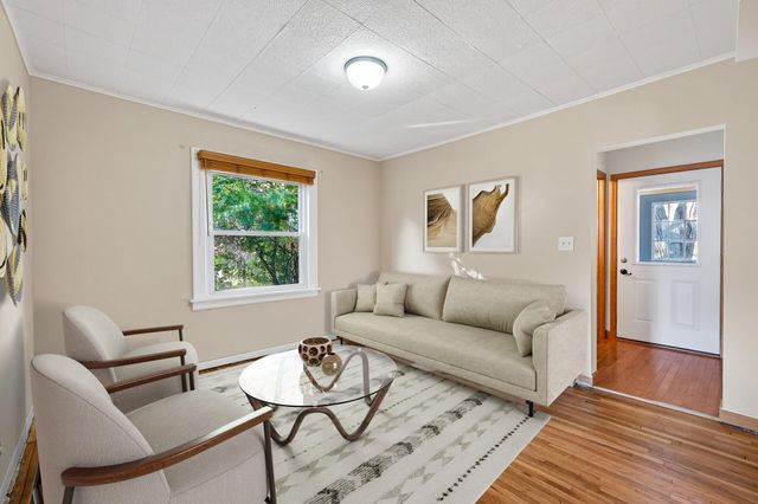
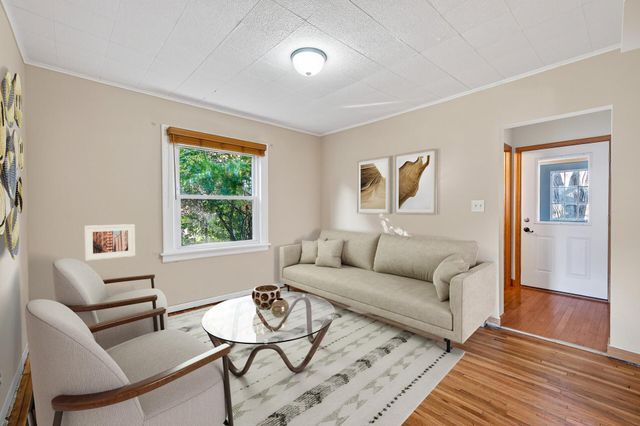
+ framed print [84,223,136,262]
